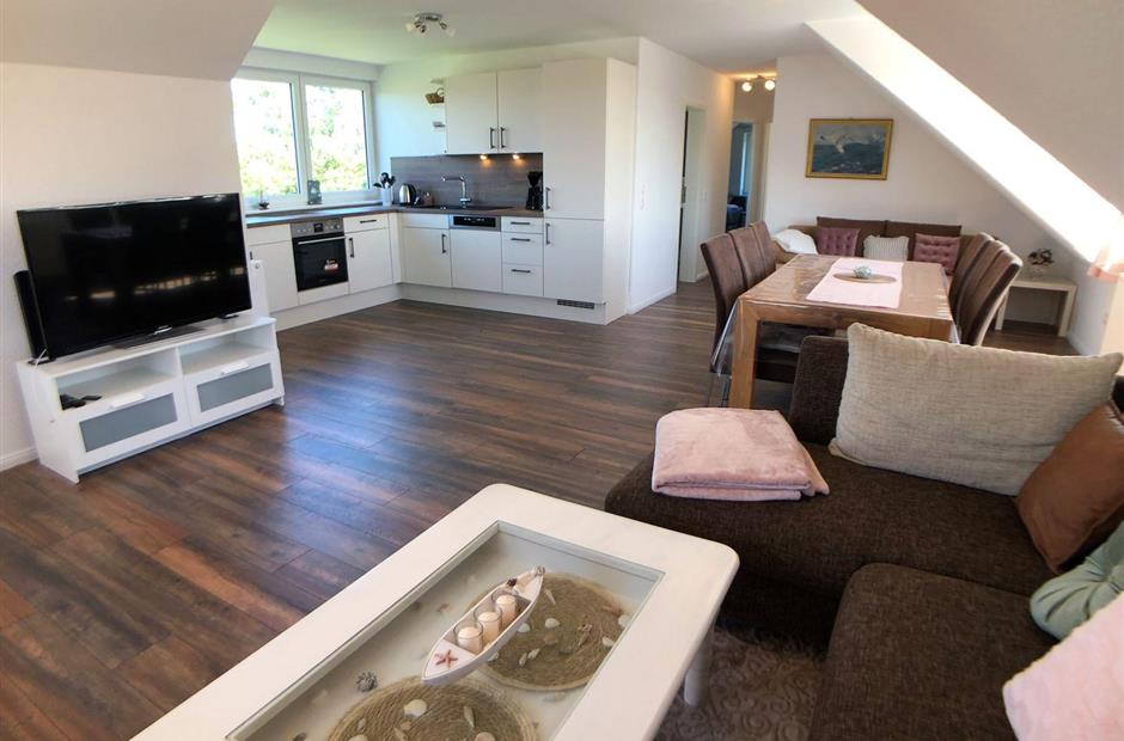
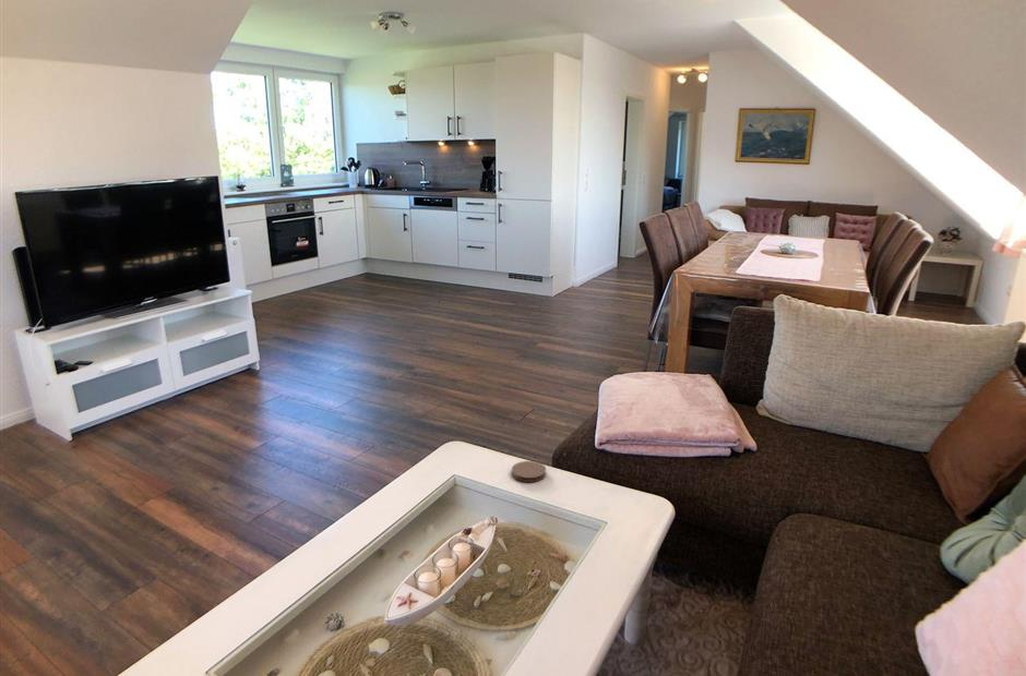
+ coaster [511,460,547,483]
